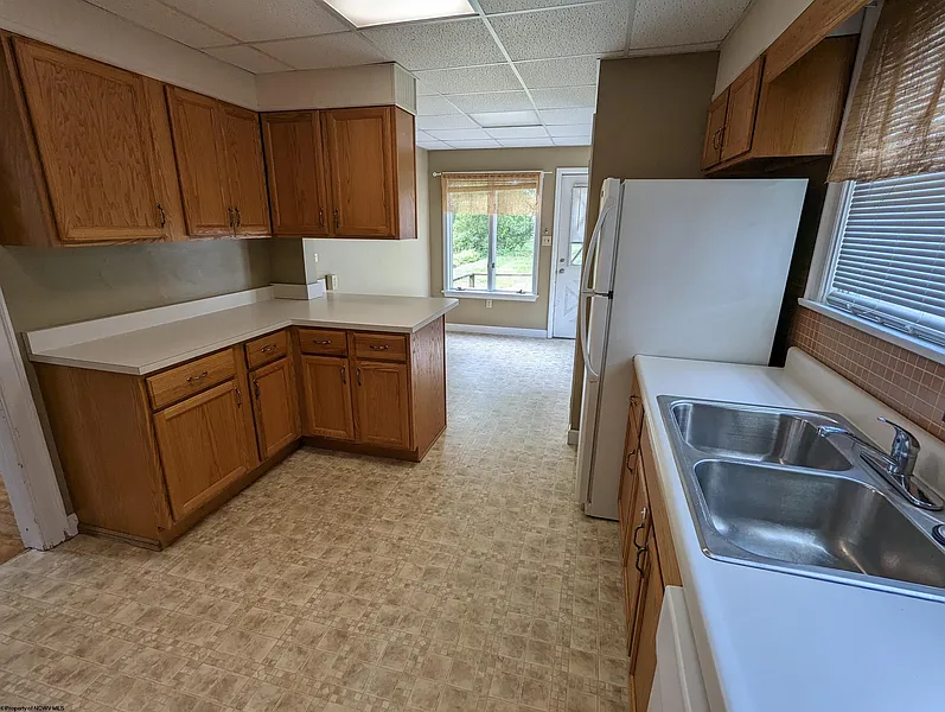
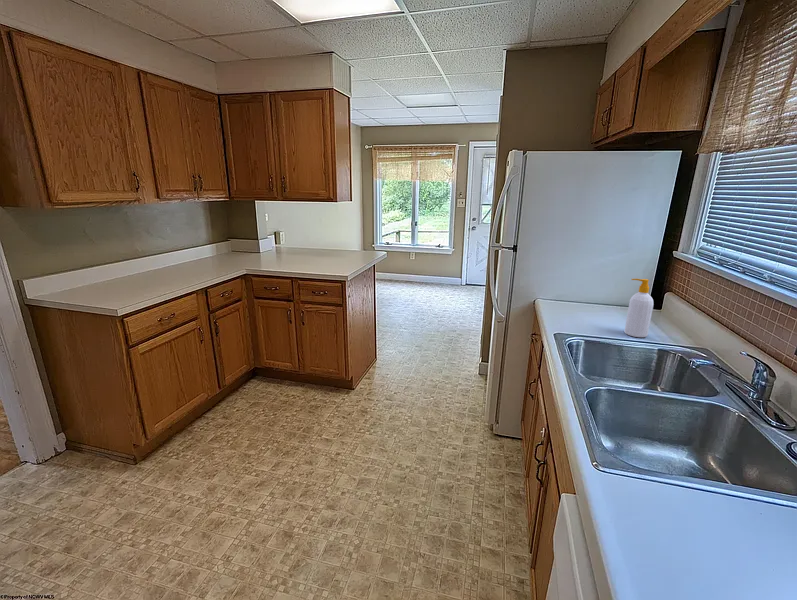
+ soap bottle [623,278,655,338]
